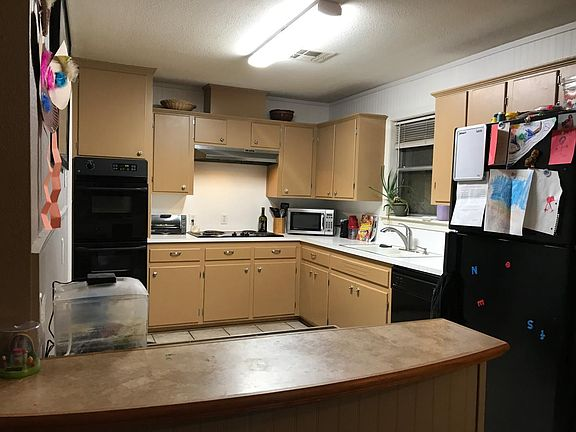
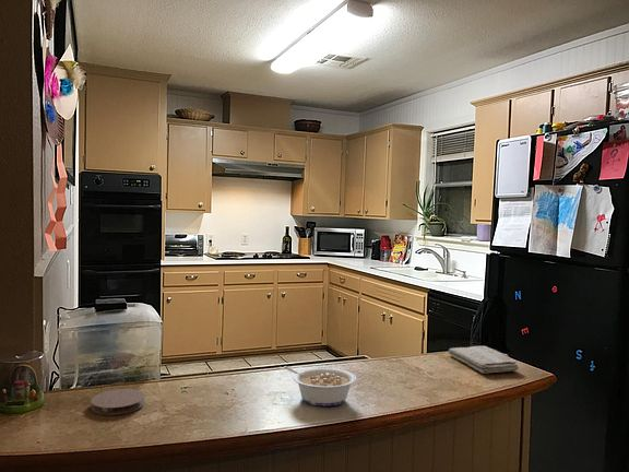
+ washcloth [448,345,520,375]
+ legume [283,365,357,408]
+ coaster [90,388,146,416]
